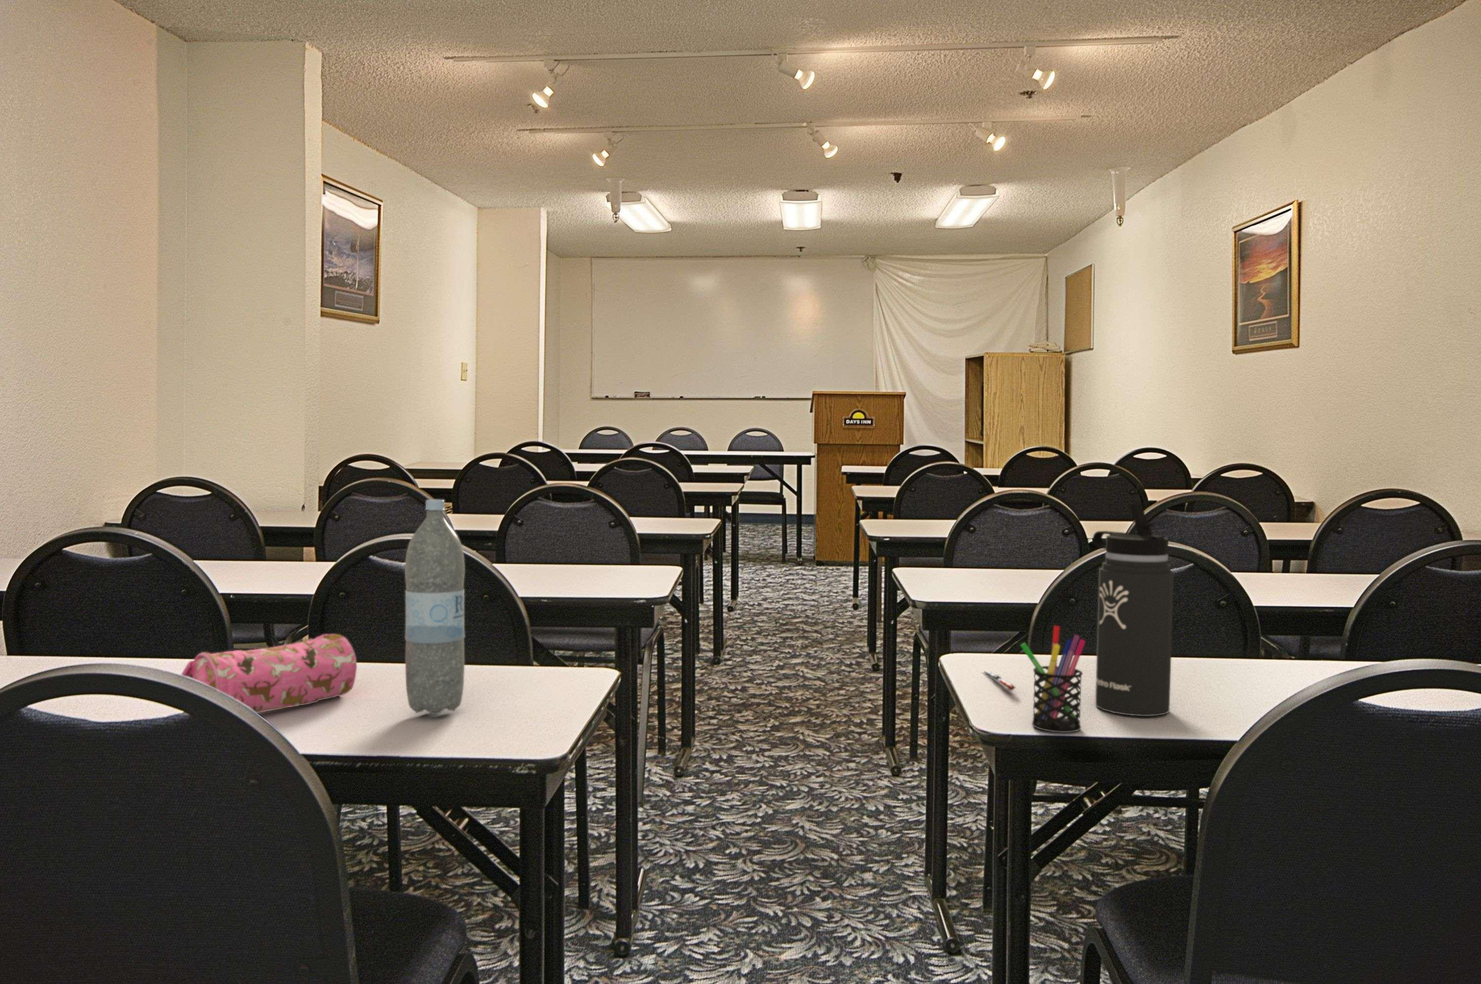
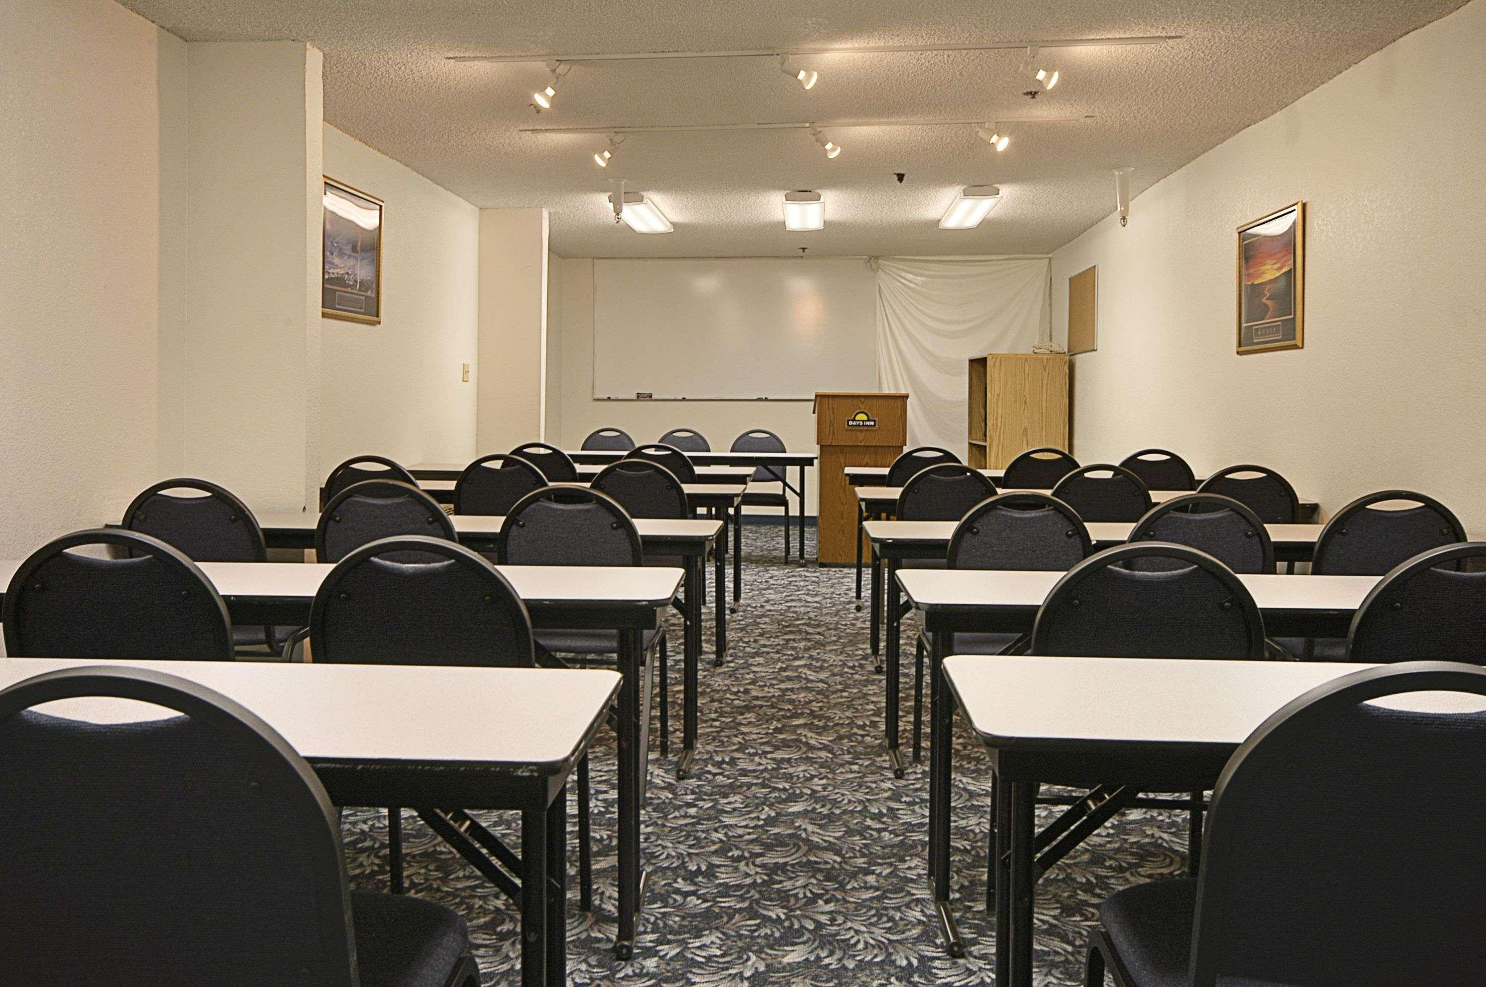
- pencil case [180,634,357,714]
- water bottle [404,500,466,715]
- pen holder [1020,625,1087,733]
- thermos bottle [1092,503,1174,717]
- pen [982,670,1017,691]
